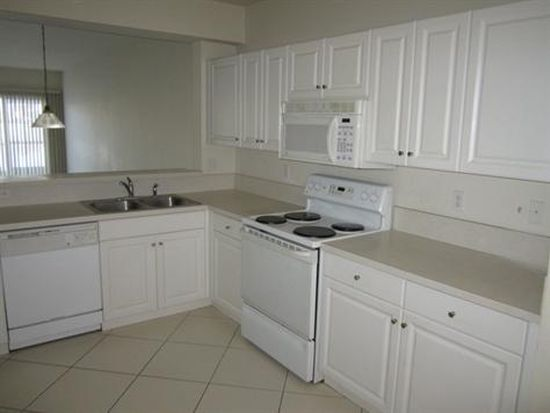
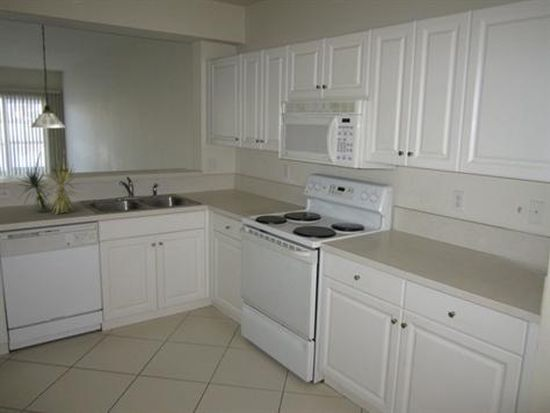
+ plant [14,149,84,216]
